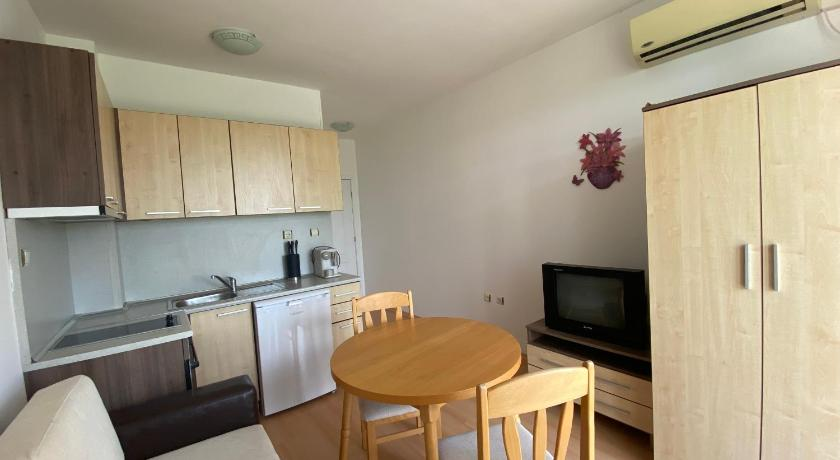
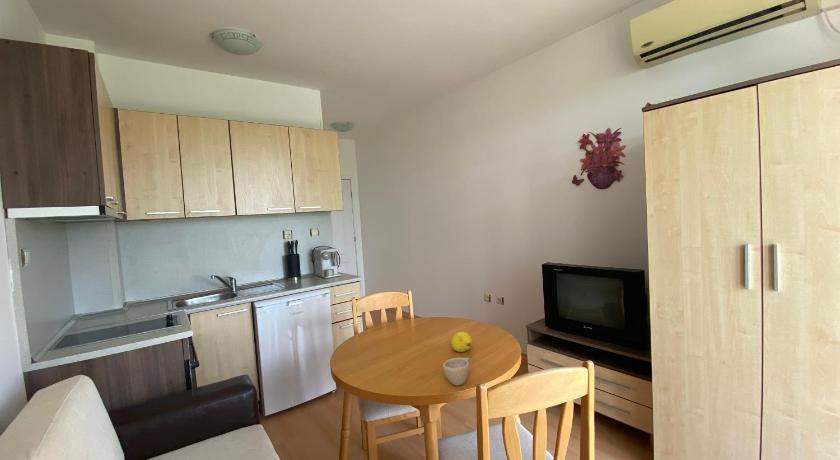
+ fruit [450,331,473,353]
+ cup [442,357,472,386]
